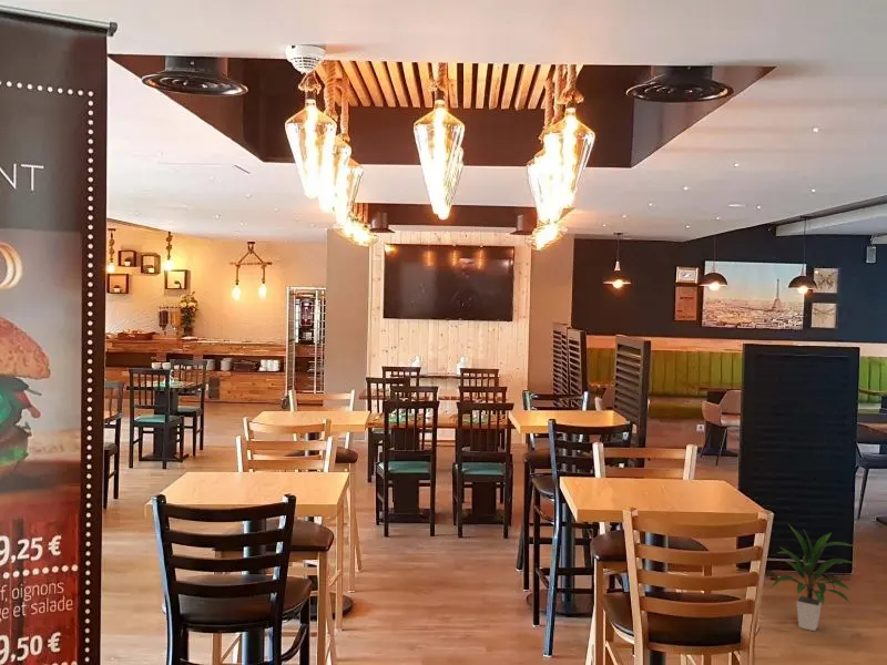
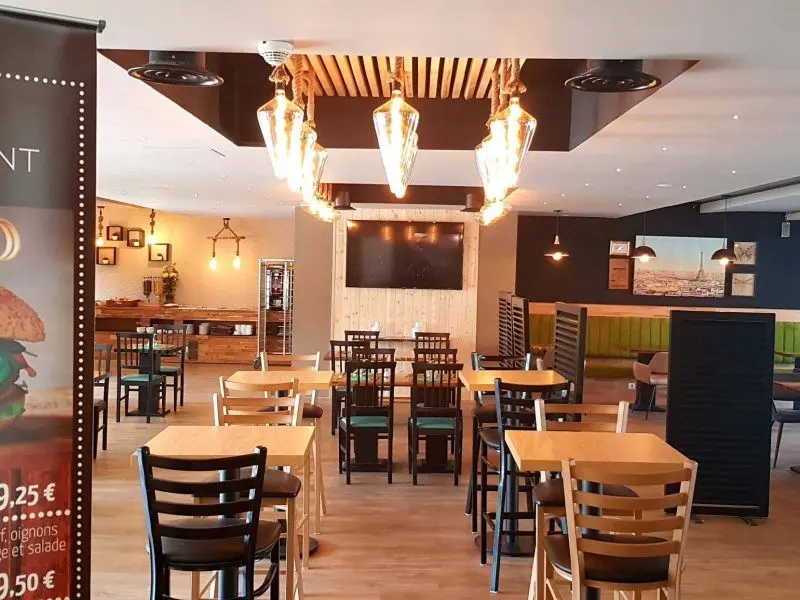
- indoor plant [771,523,855,632]
